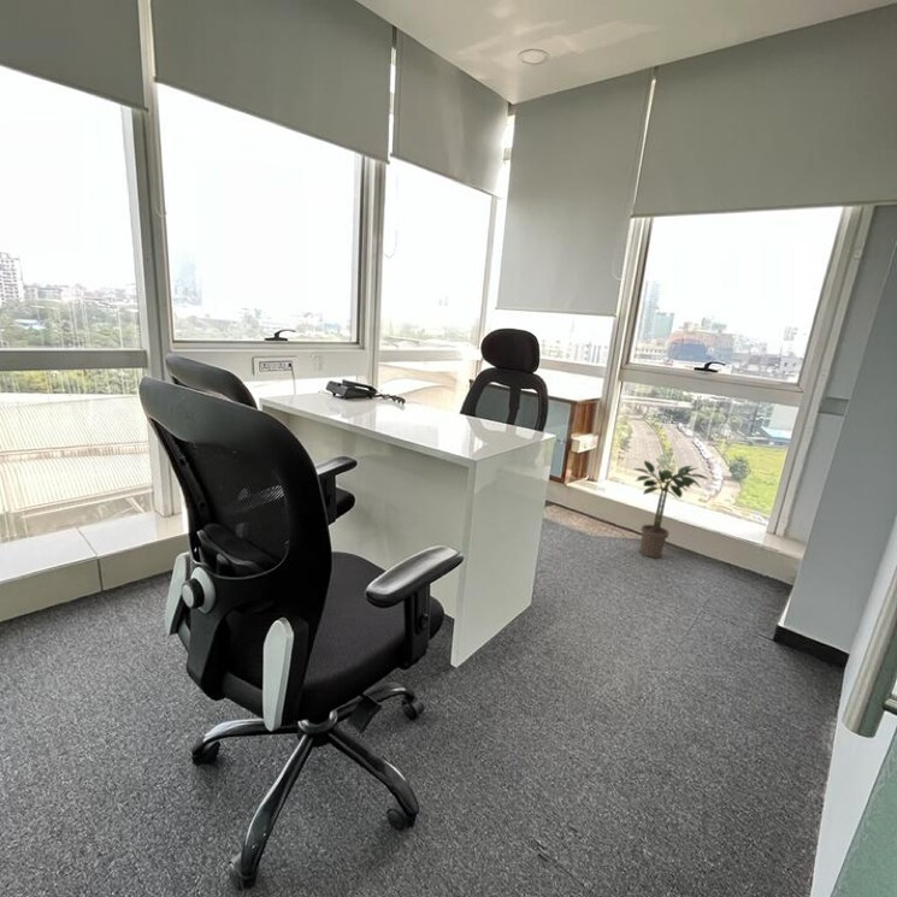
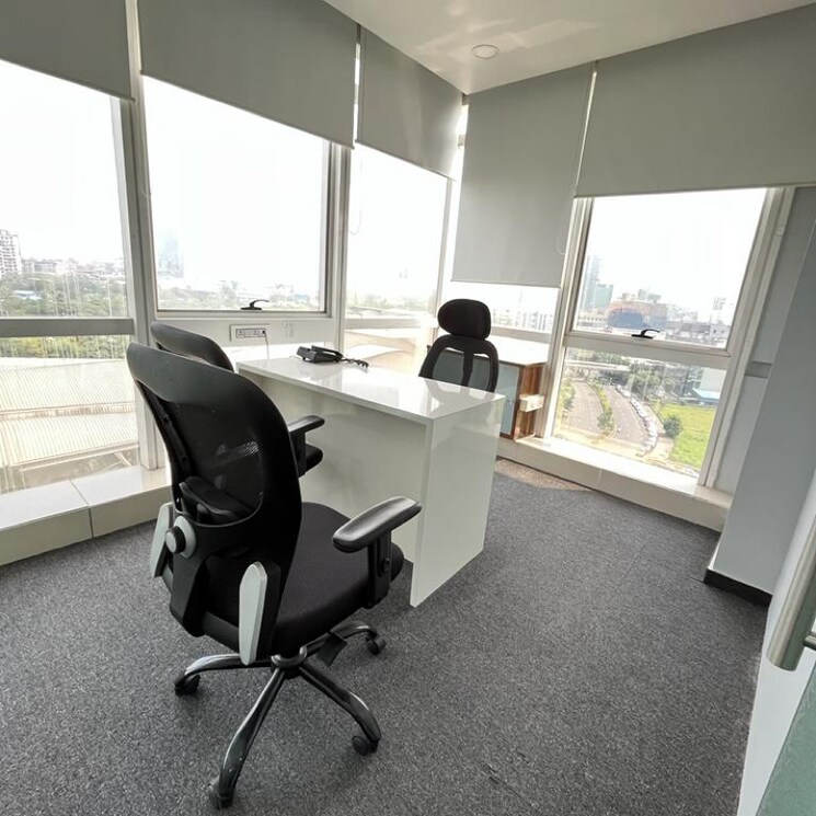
- potted plant [632,460,709,559]
